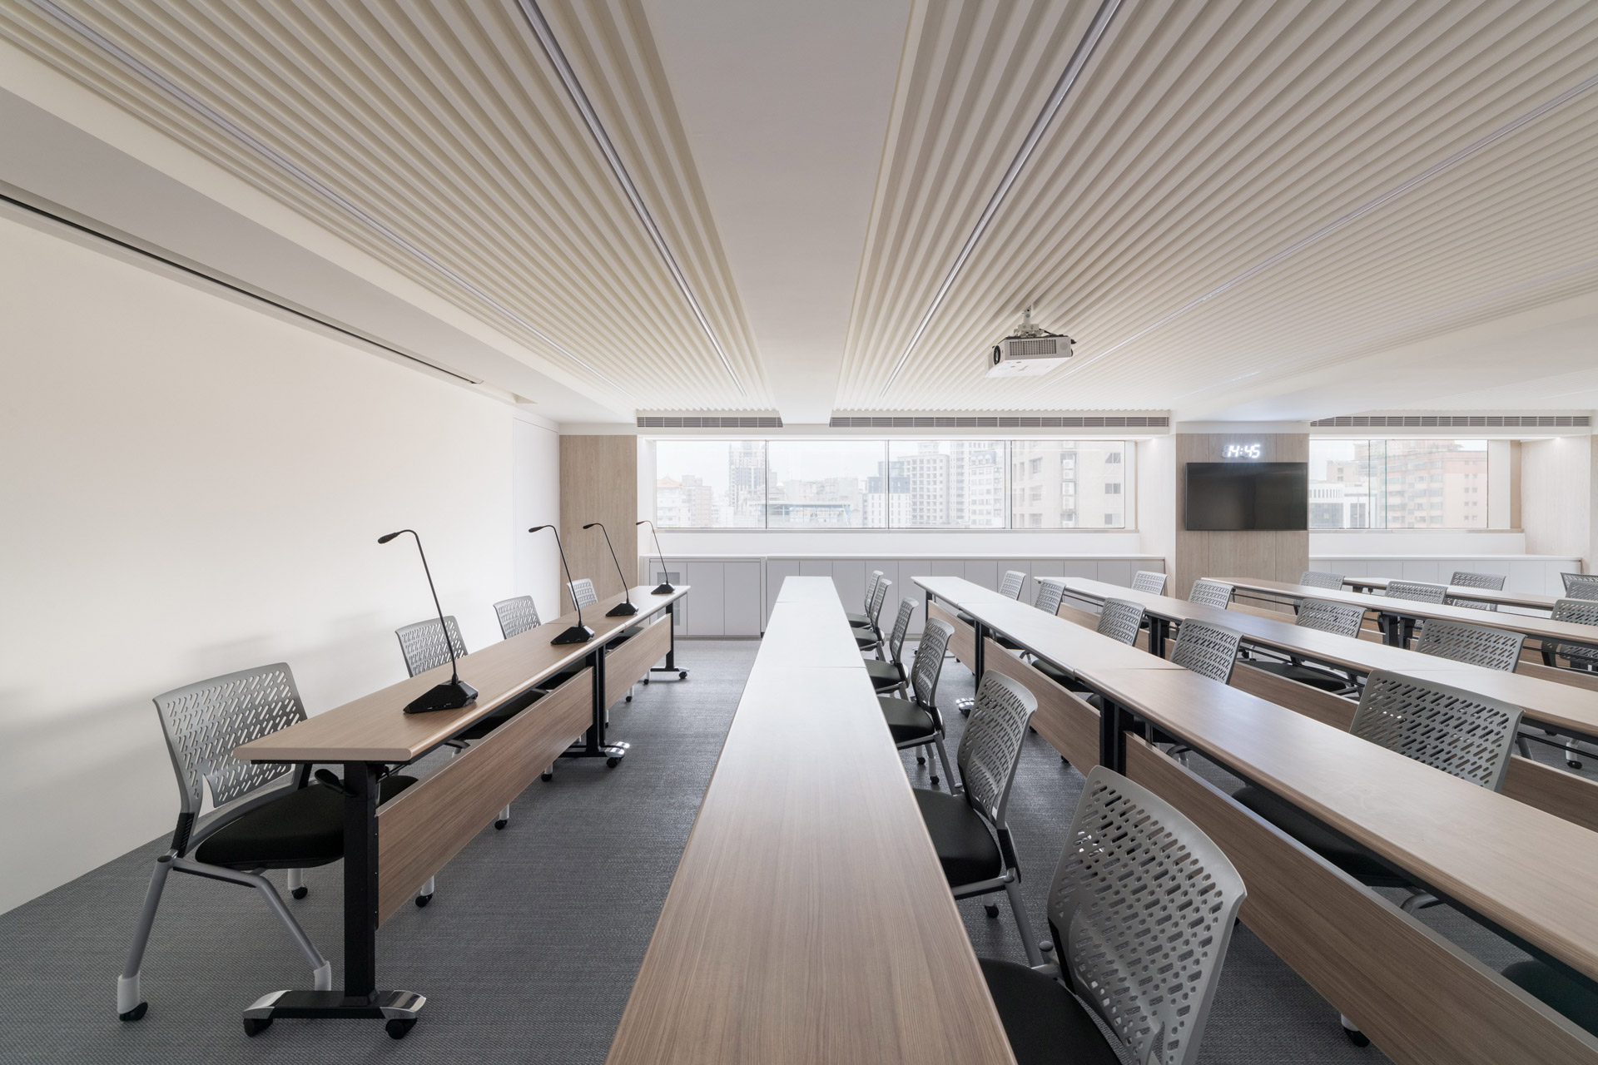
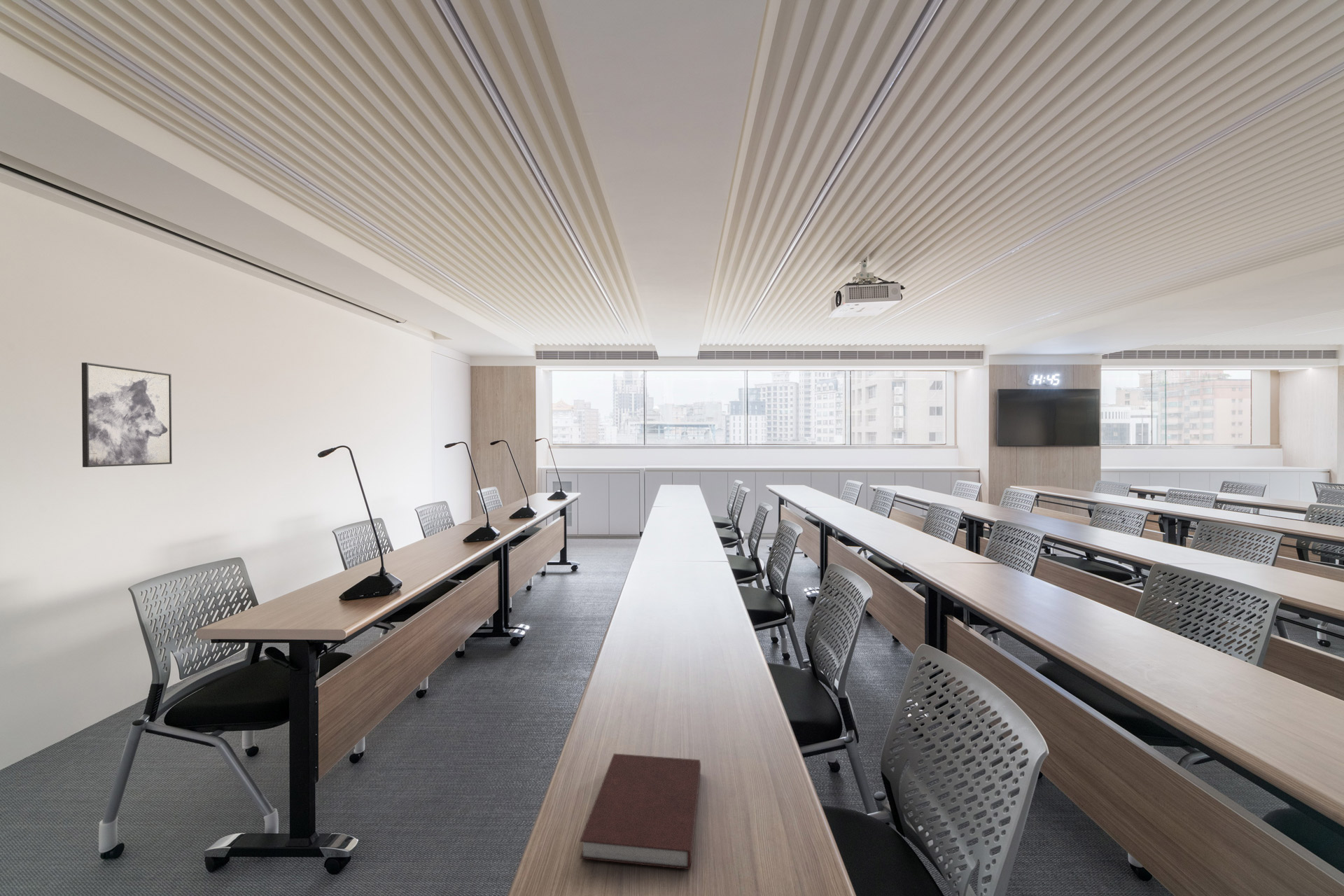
+ wall art [81,362,173,468]
+ notebook [579,752,701,870]
